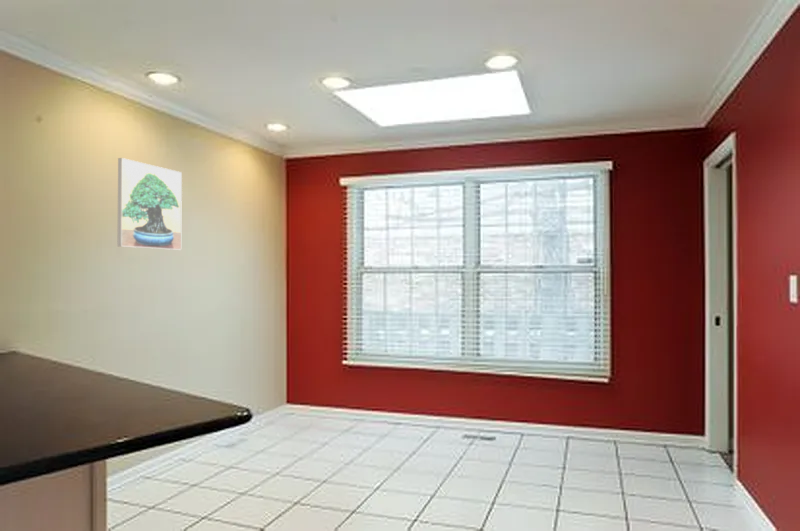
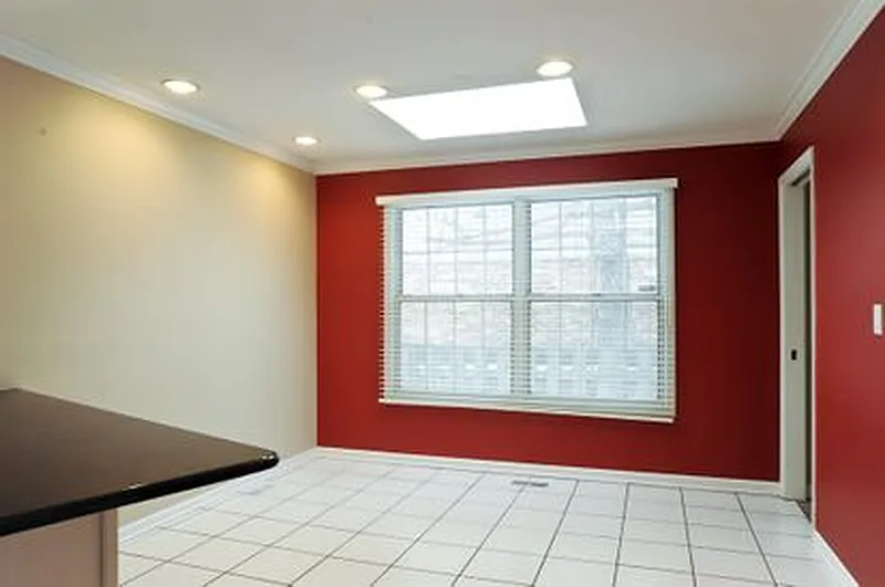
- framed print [116,157,183,251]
